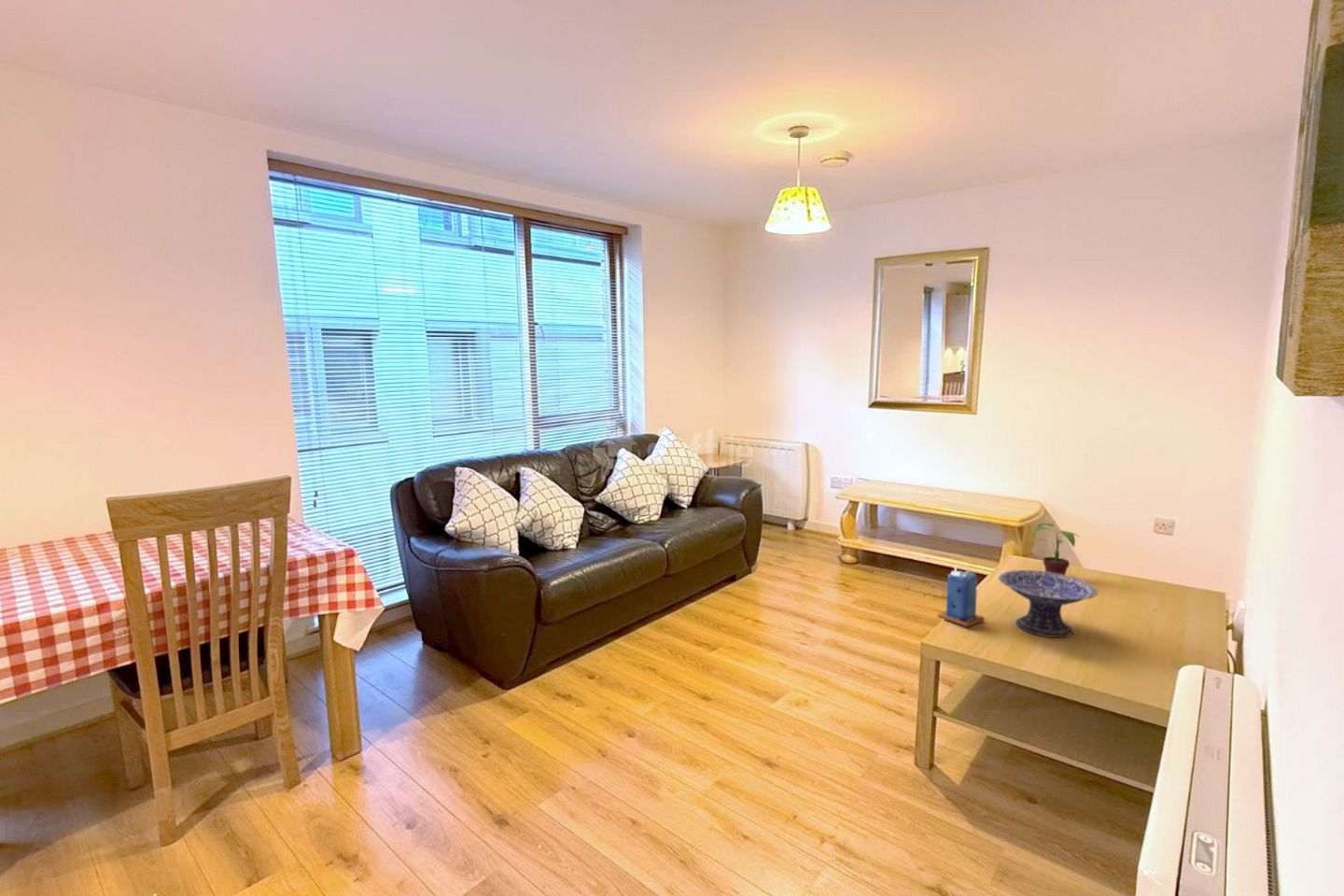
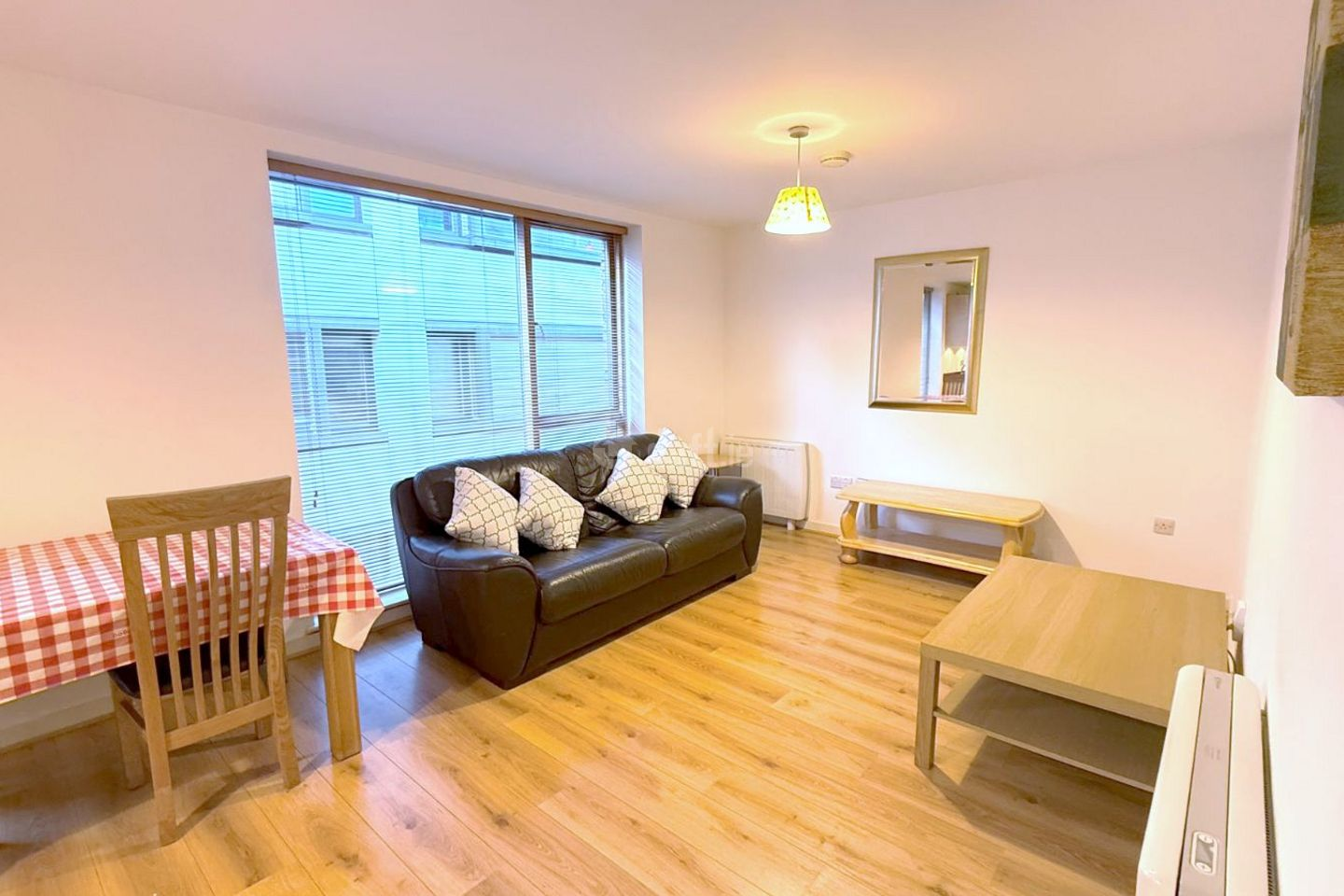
- decorative bowl [998,569,1099,638]
- candle [937,565,985,628]
- potted plant [1029,522,1081,575]
